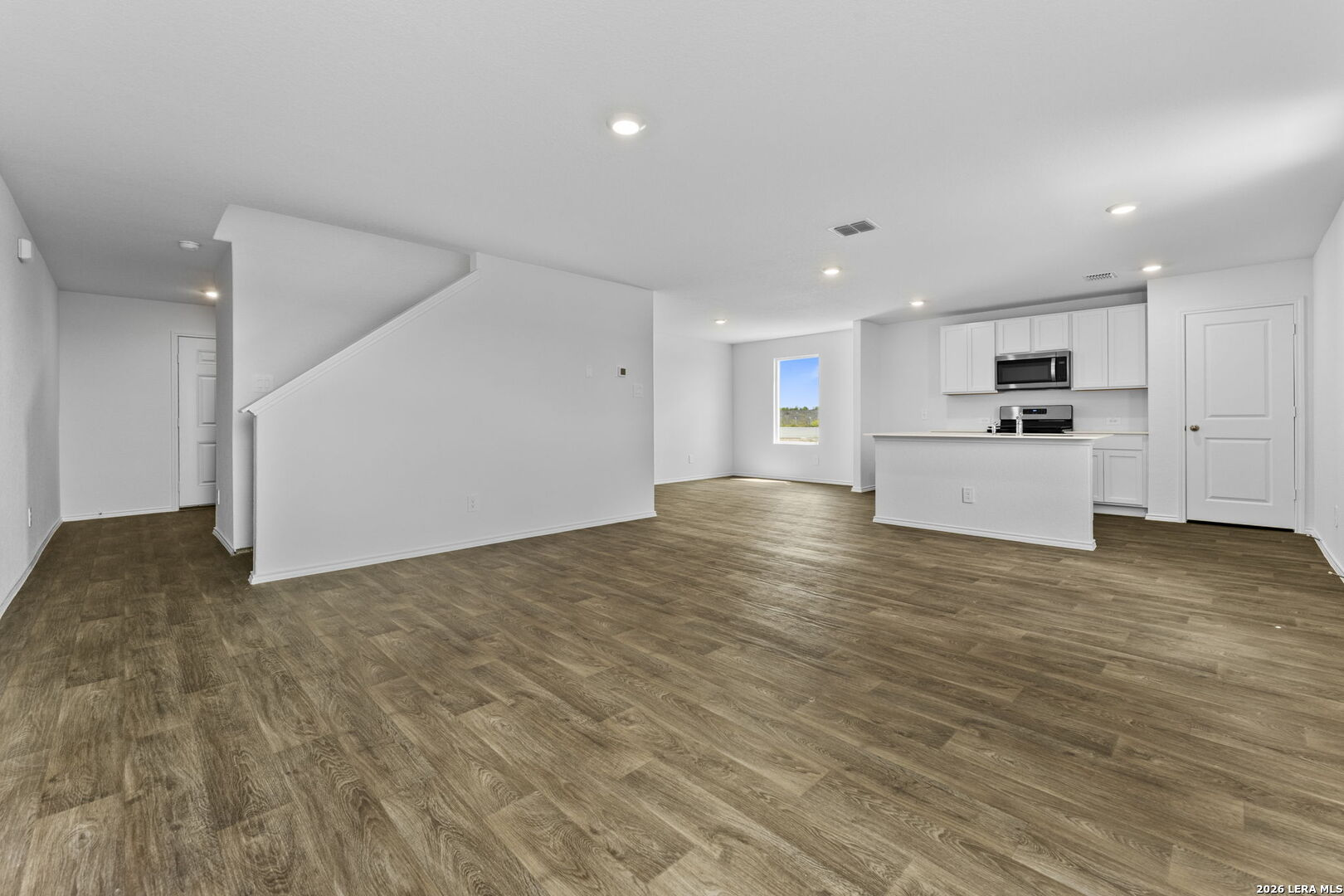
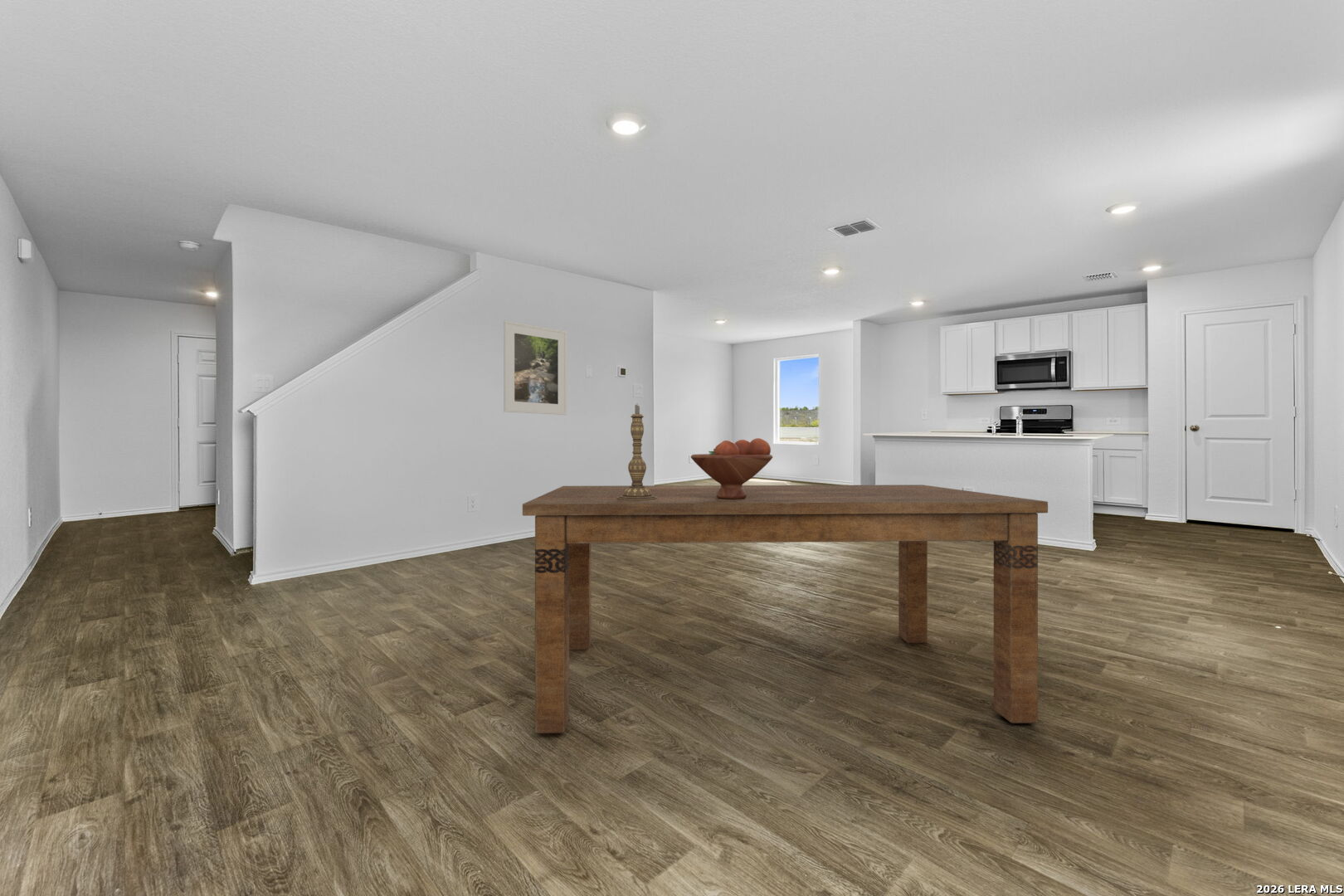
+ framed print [503,319,567,416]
+ fruit bowl [690,437,773,499]
+ dining table [522,484,1049,734]
+ candlestick [617,404,657,500]
